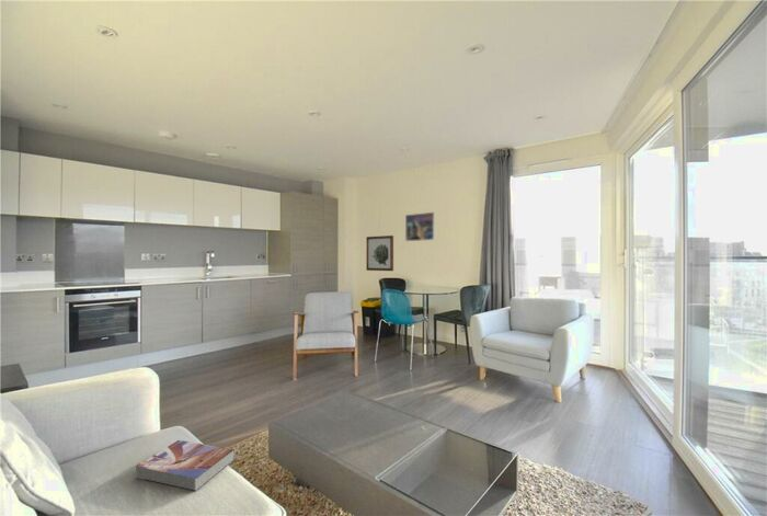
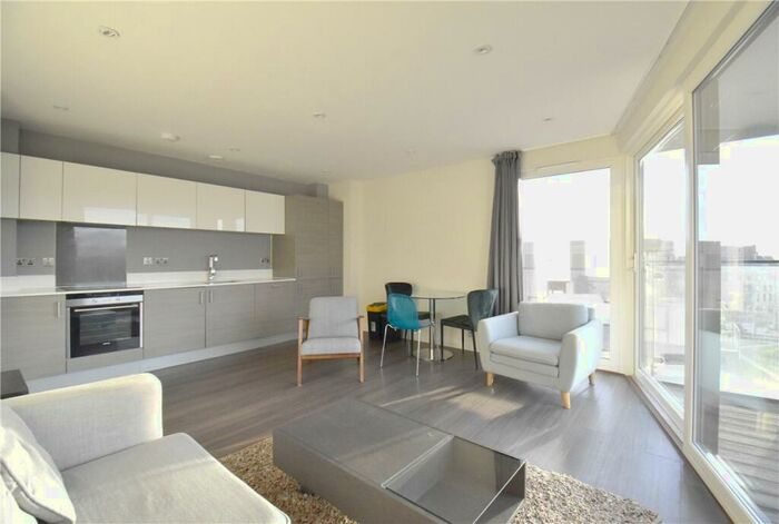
- textbook [134,439,236,492]
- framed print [404,211,436,242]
- wall art [365,234,394,272]
